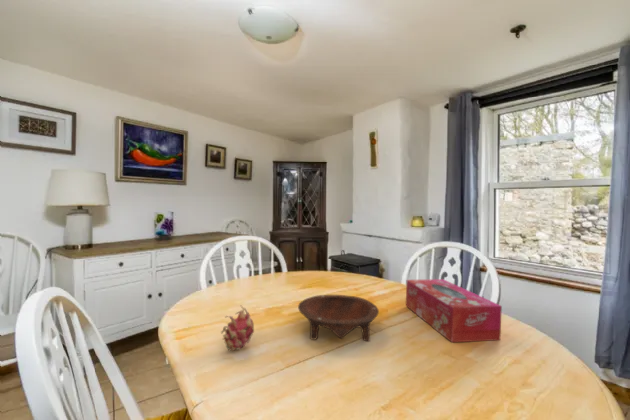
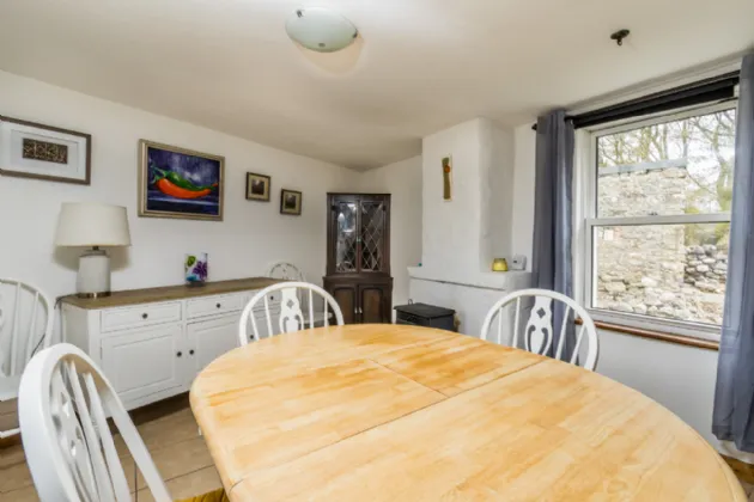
- bowl [297,294,380,342]
- tissue box [405,278,503,343]
- fruit [220,305,255,352]
